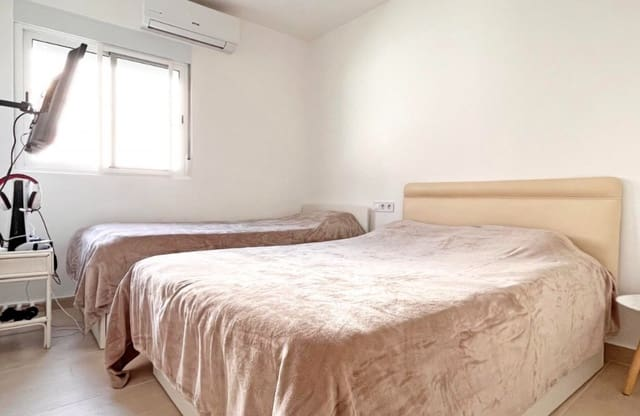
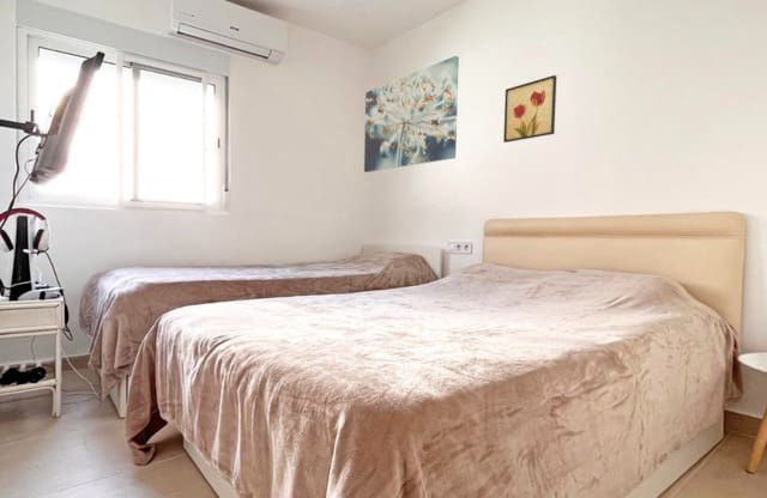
+ wall art [363,55,460,174]
+ wall art [502,74,557,144]
